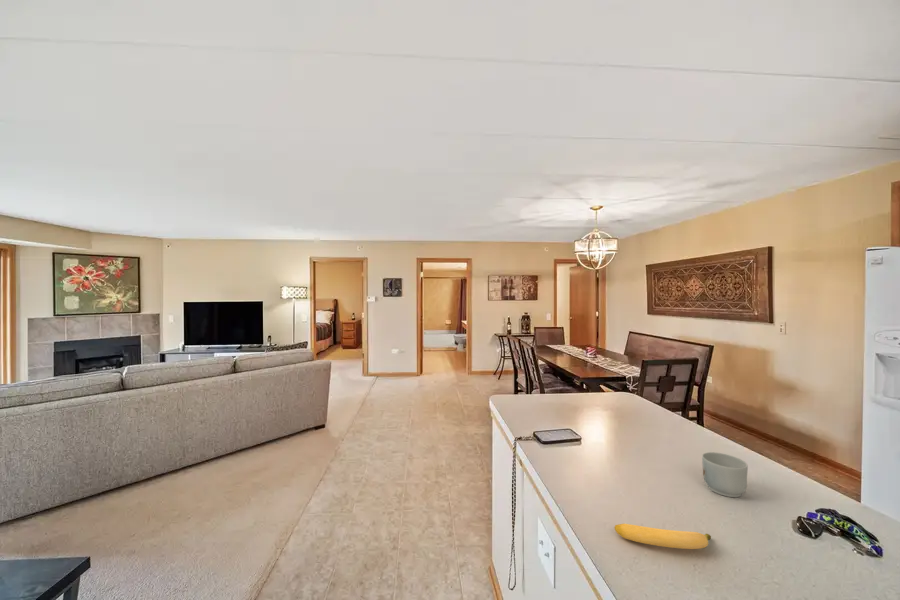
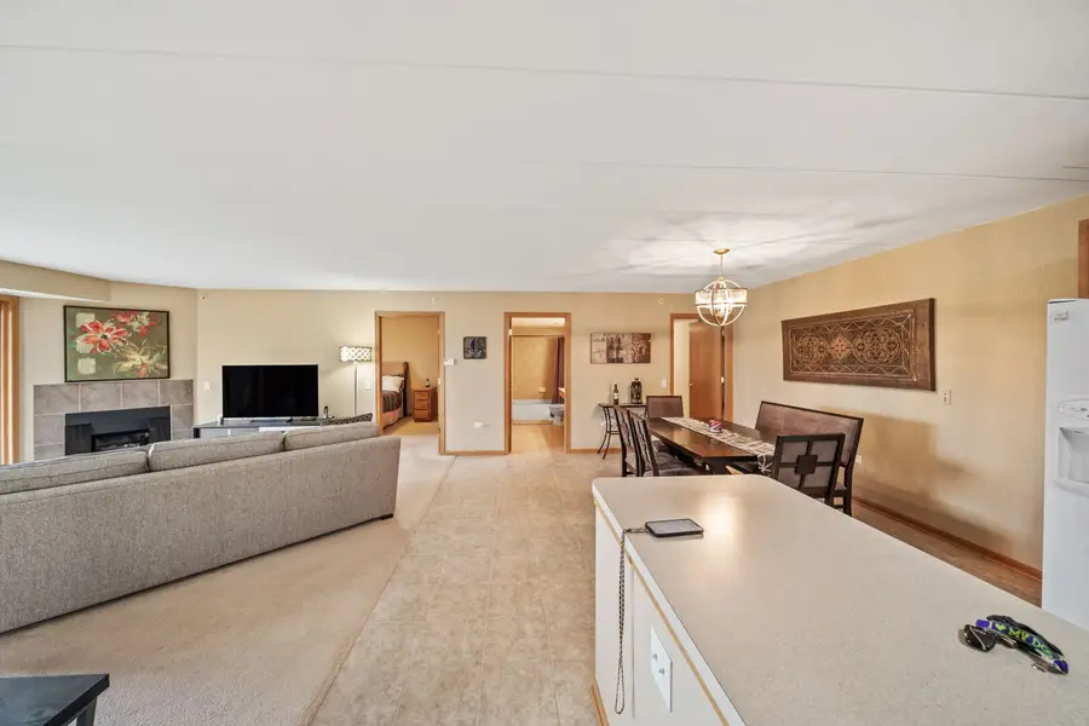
- banana [613,523,712,550]
- mug [701,451,749,498]
